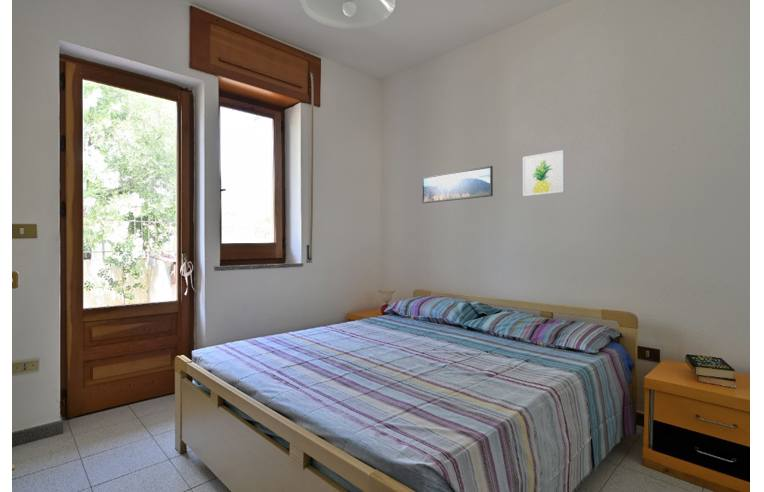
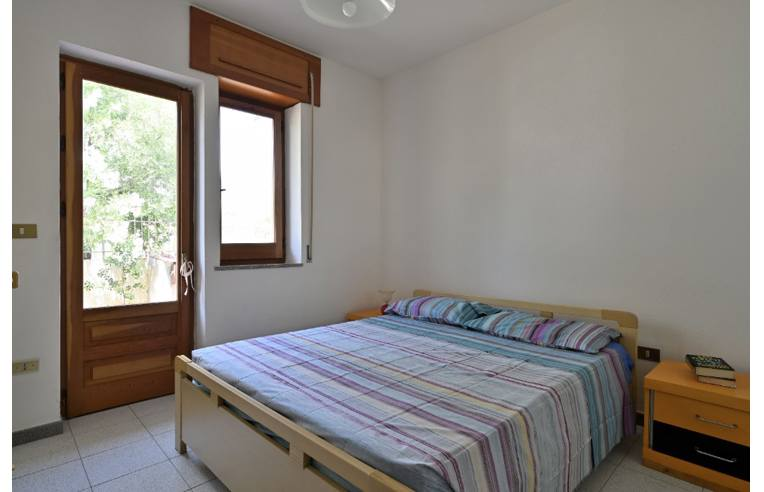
- wall art [522,149,565,197]
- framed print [421,165,494,204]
